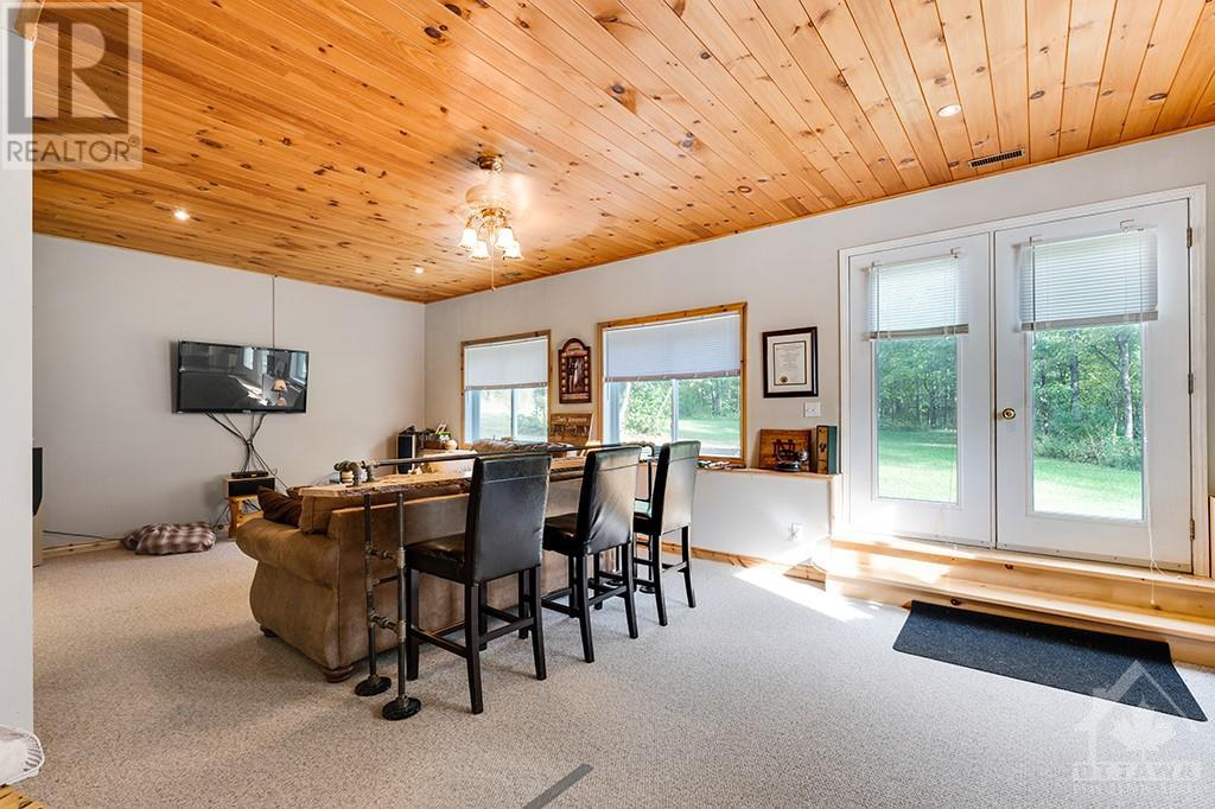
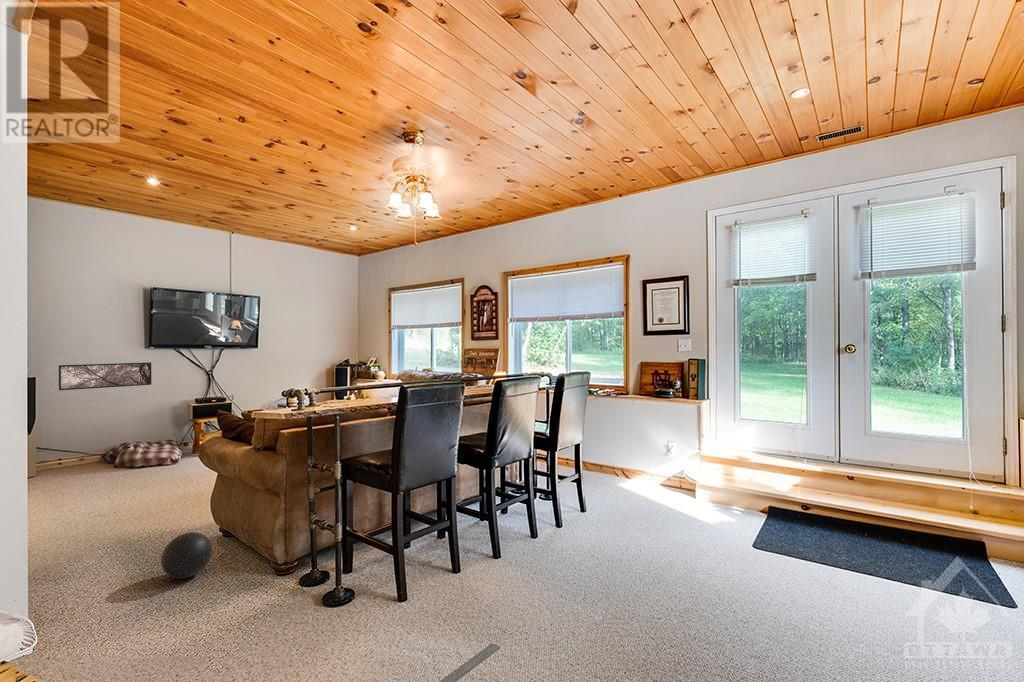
+ ball [160,531,214,580]
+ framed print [58,361,153,391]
